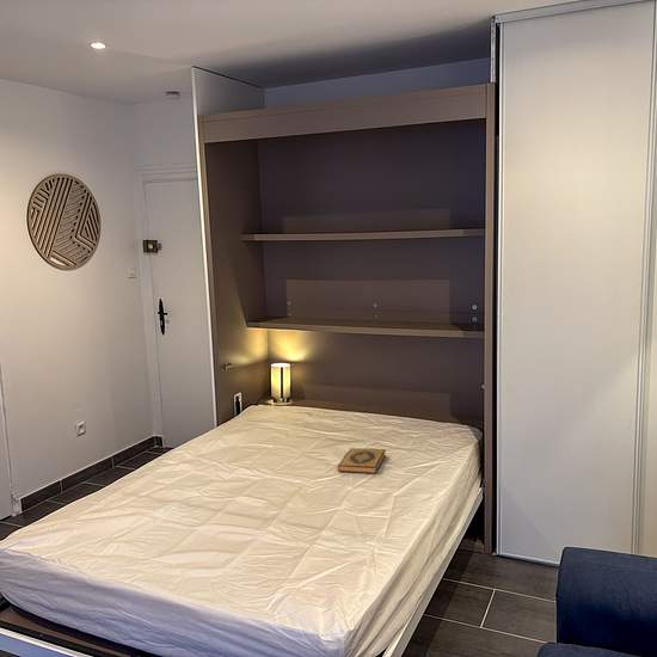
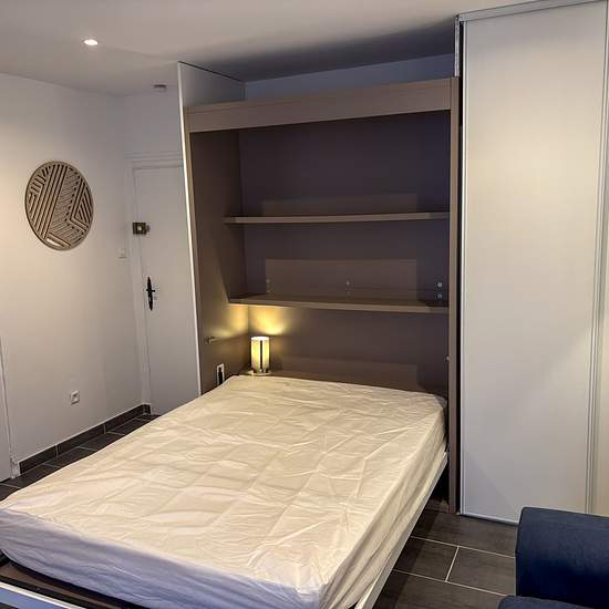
- hardback book [337,447,387,475]
